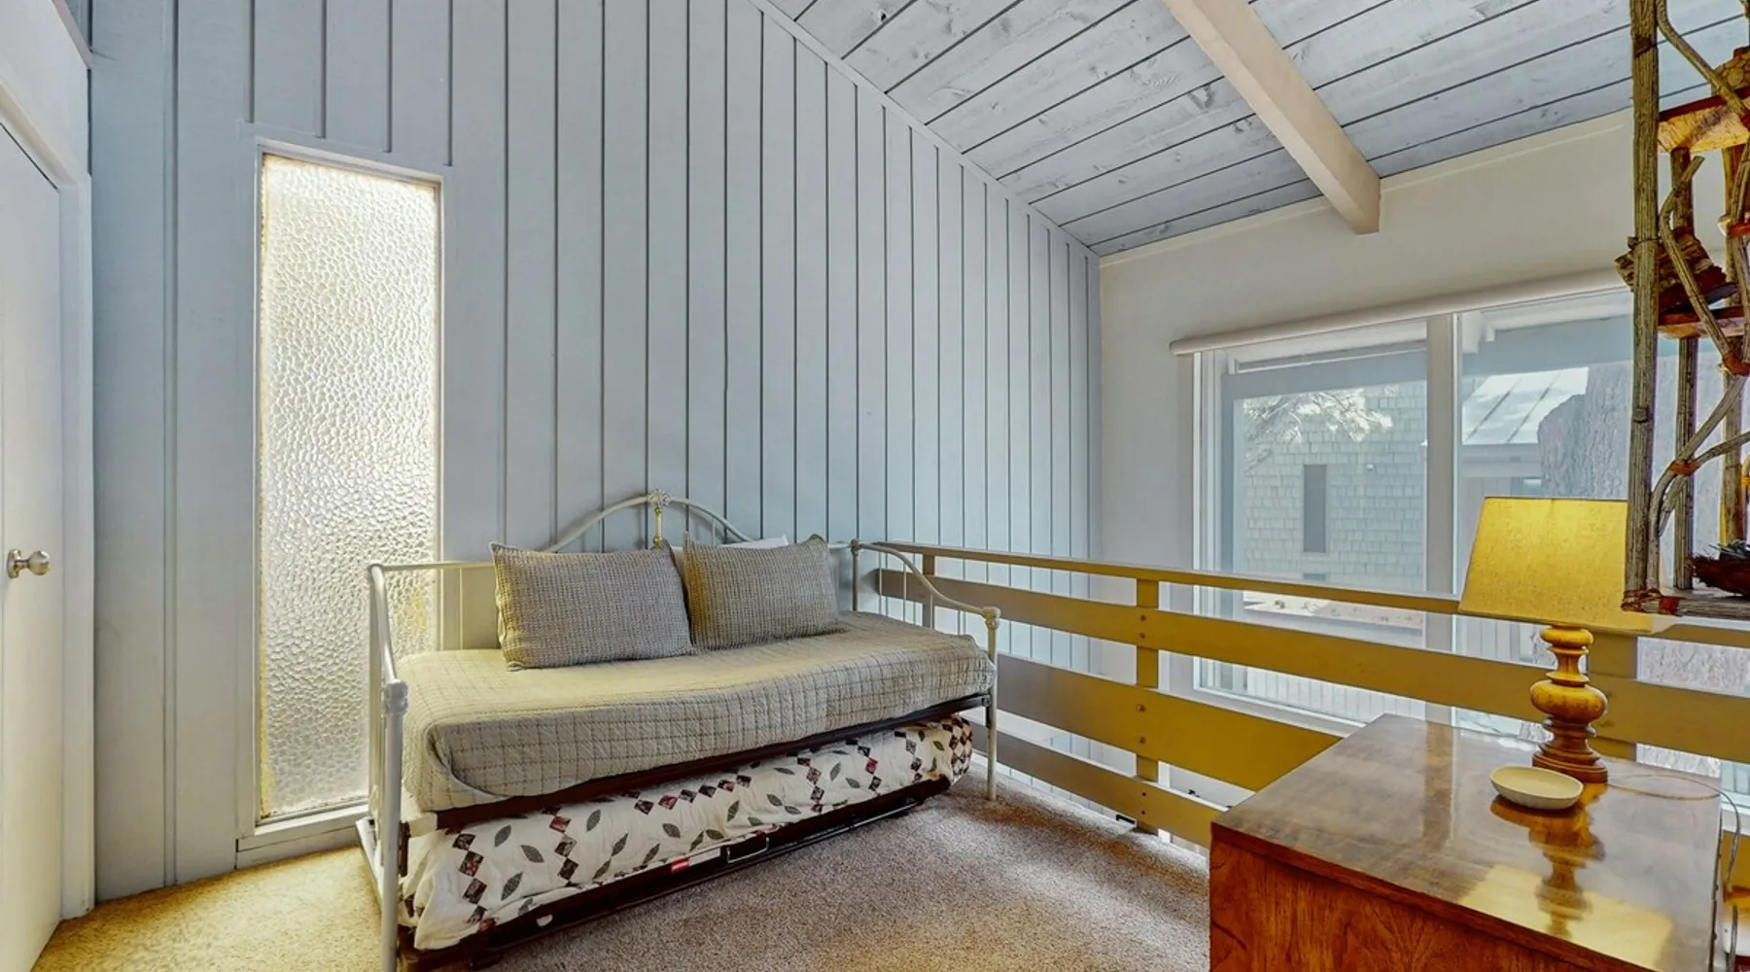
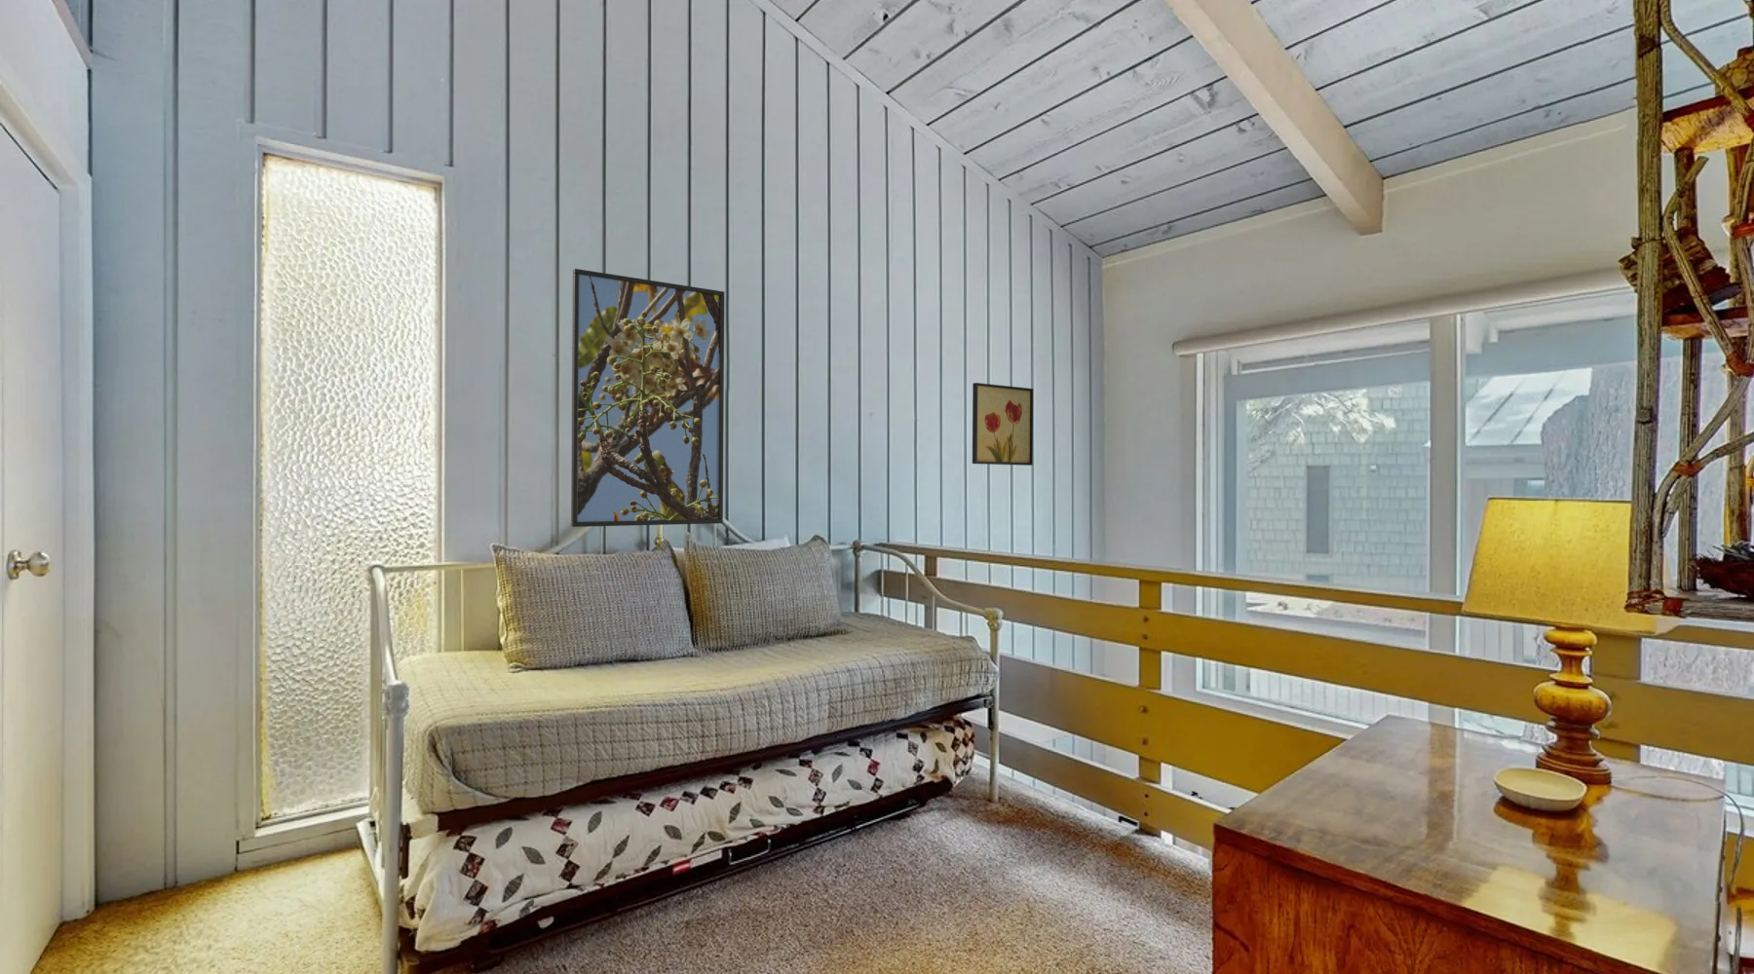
+ wall art [972,381,1034,467]
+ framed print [570,267,726,528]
